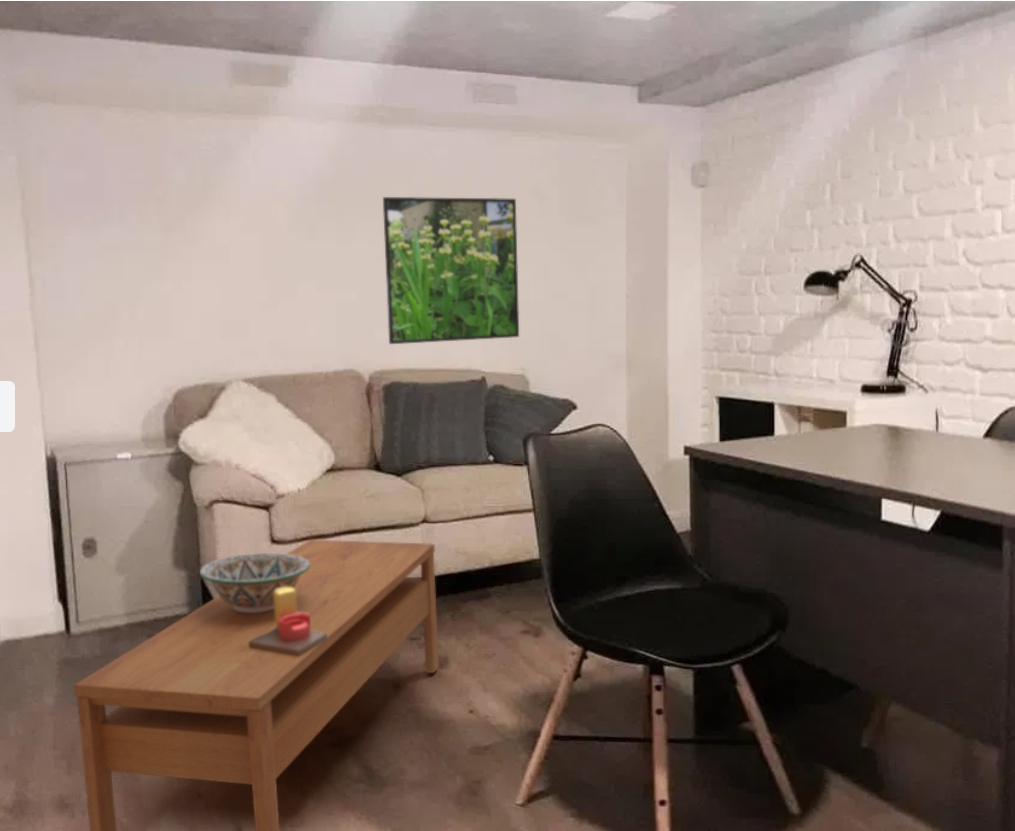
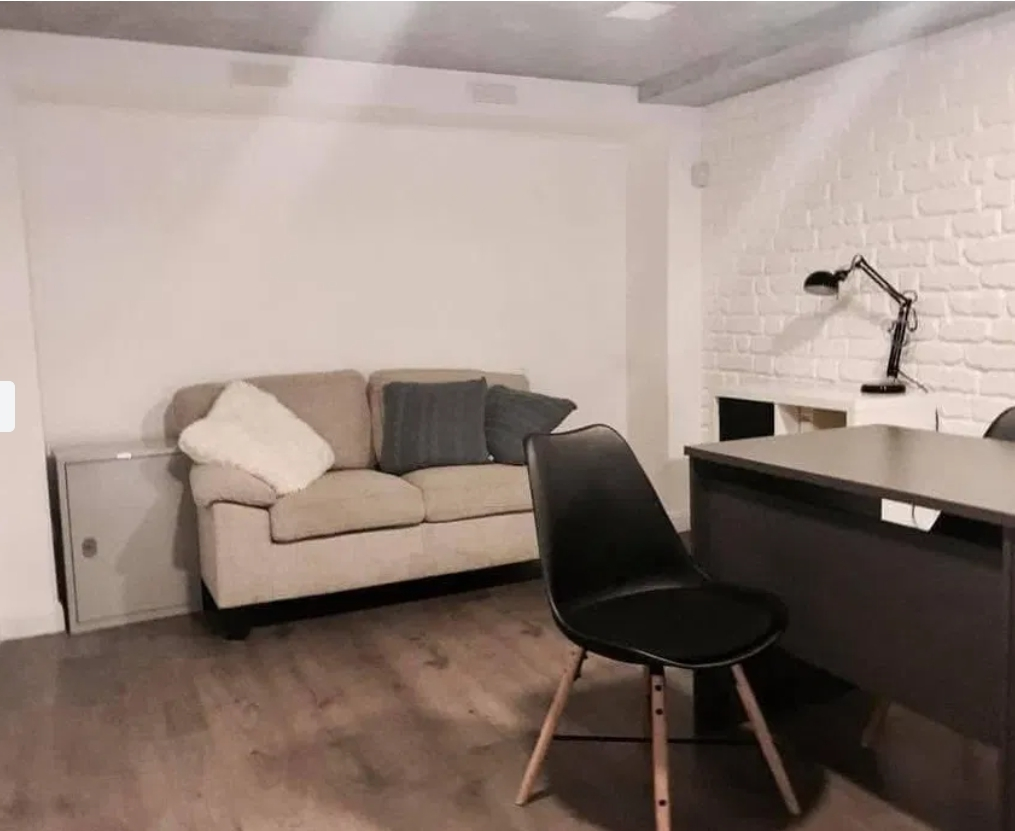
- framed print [382,196,520,345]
- candle [249,587,327,656]
- decorative bowl [199,552,310,613]
- coffee table [73,539,440,831]
